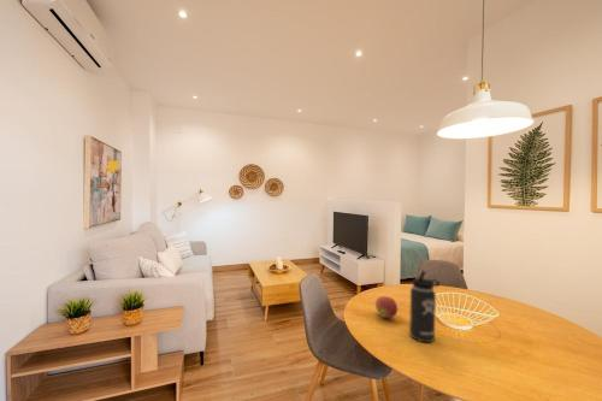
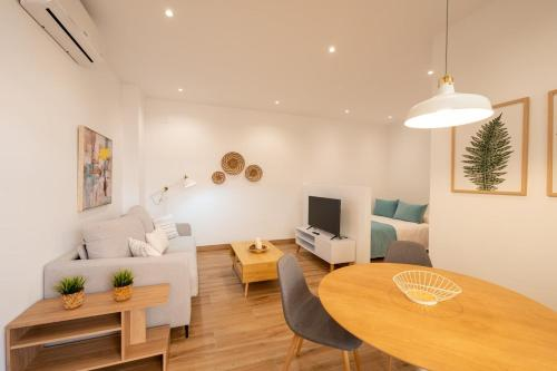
- thermos bottle [408,270,441,343]
- fruit [374,295,399,319]
